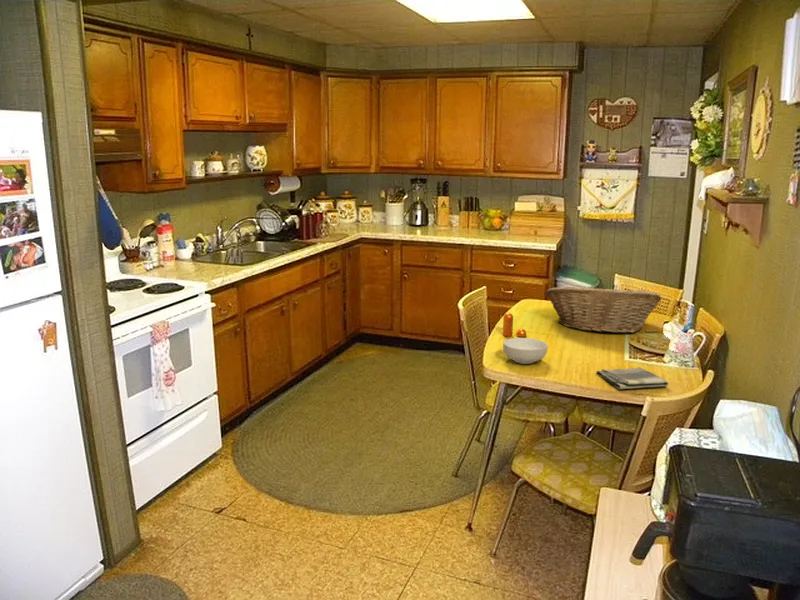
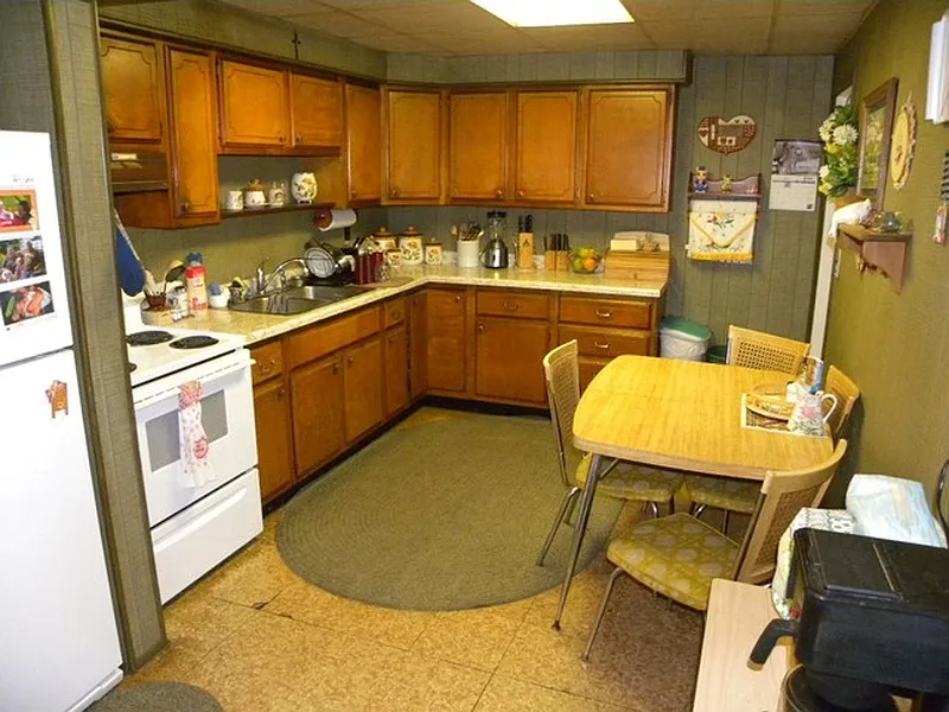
- dish towel [595,366,670,390]
- fruit basket [544,283,662,334]
- cereal bowl [502,337,549,365]
- pepper shaker [502,312,527,338]
